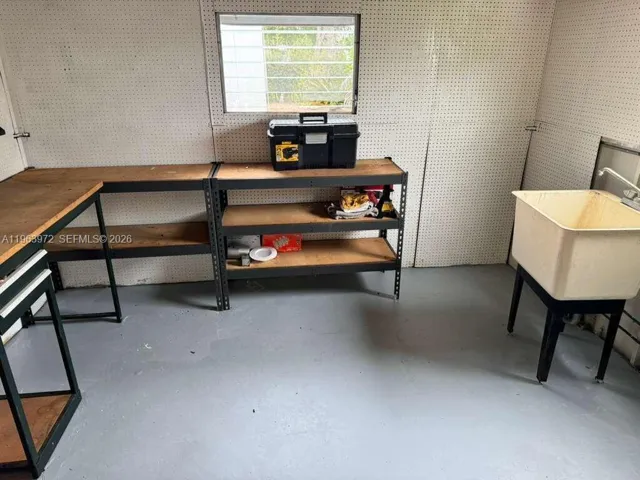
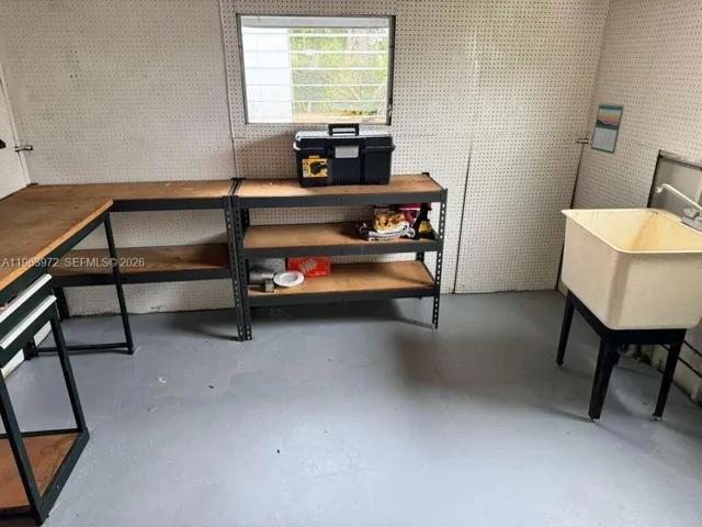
+ calendar [590,102,625,155]
